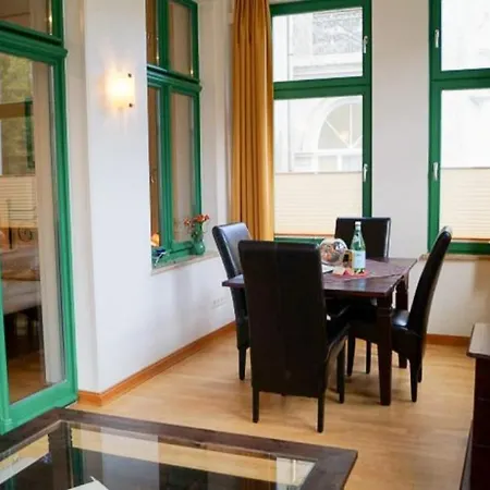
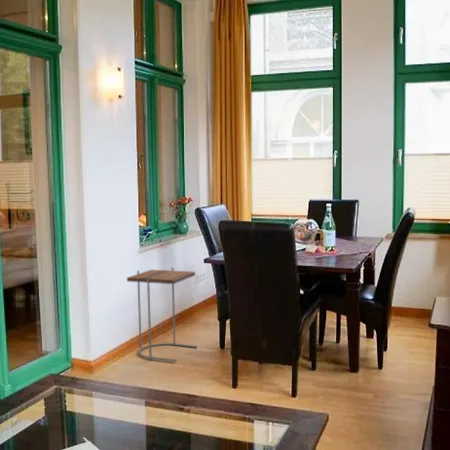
+ side table [126,267,198,363]
